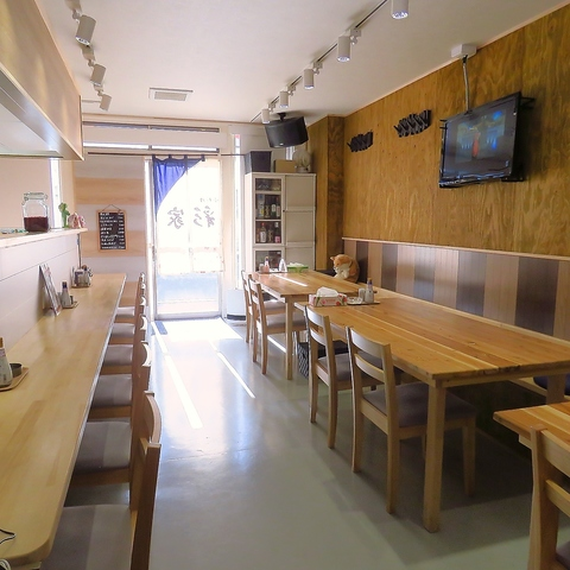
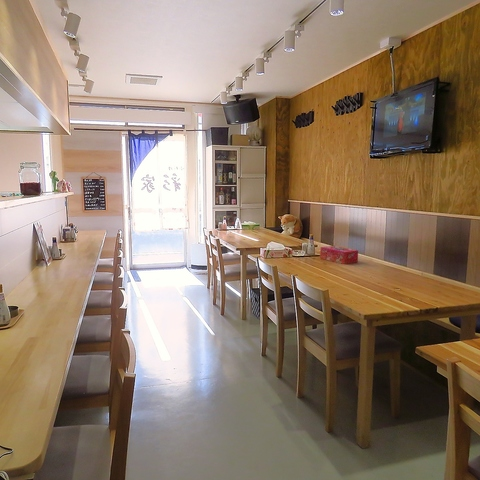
+ tissue box [319,245,359,265]
